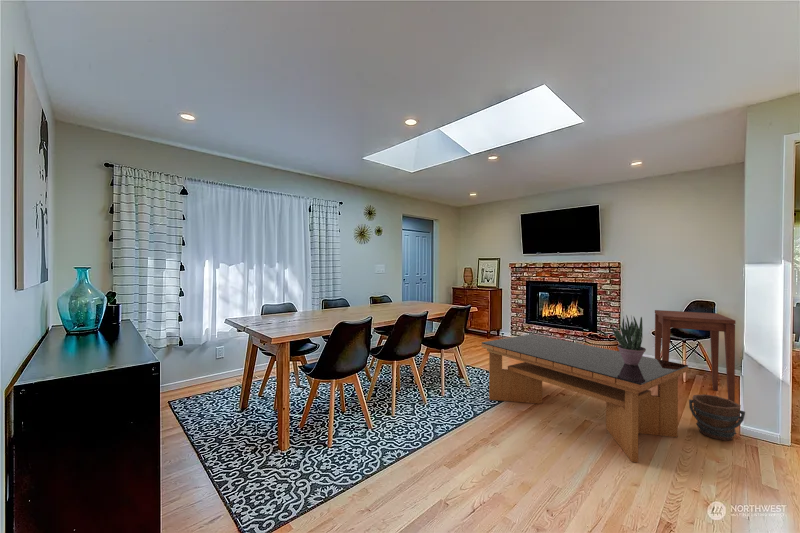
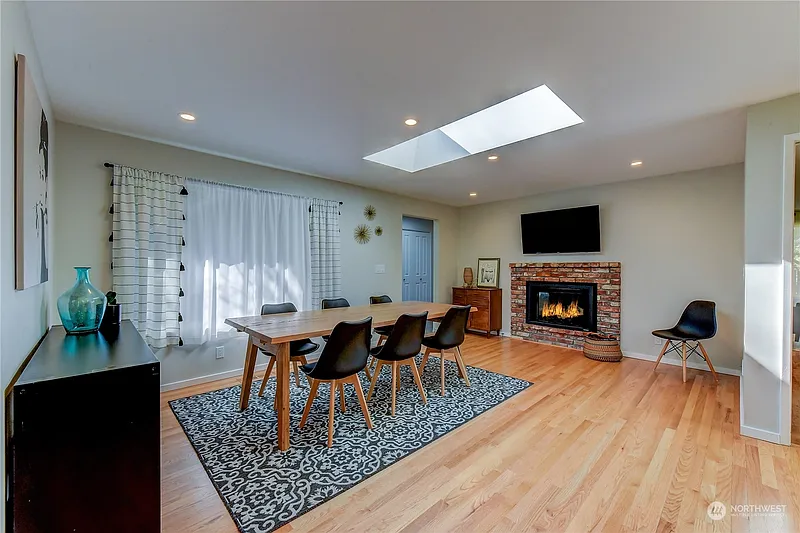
- coffee table [481,333,689,464]
- bucket [688,393,746,442]
- side table [654,309,737,402]
- potted plant [610,314,647,365]
